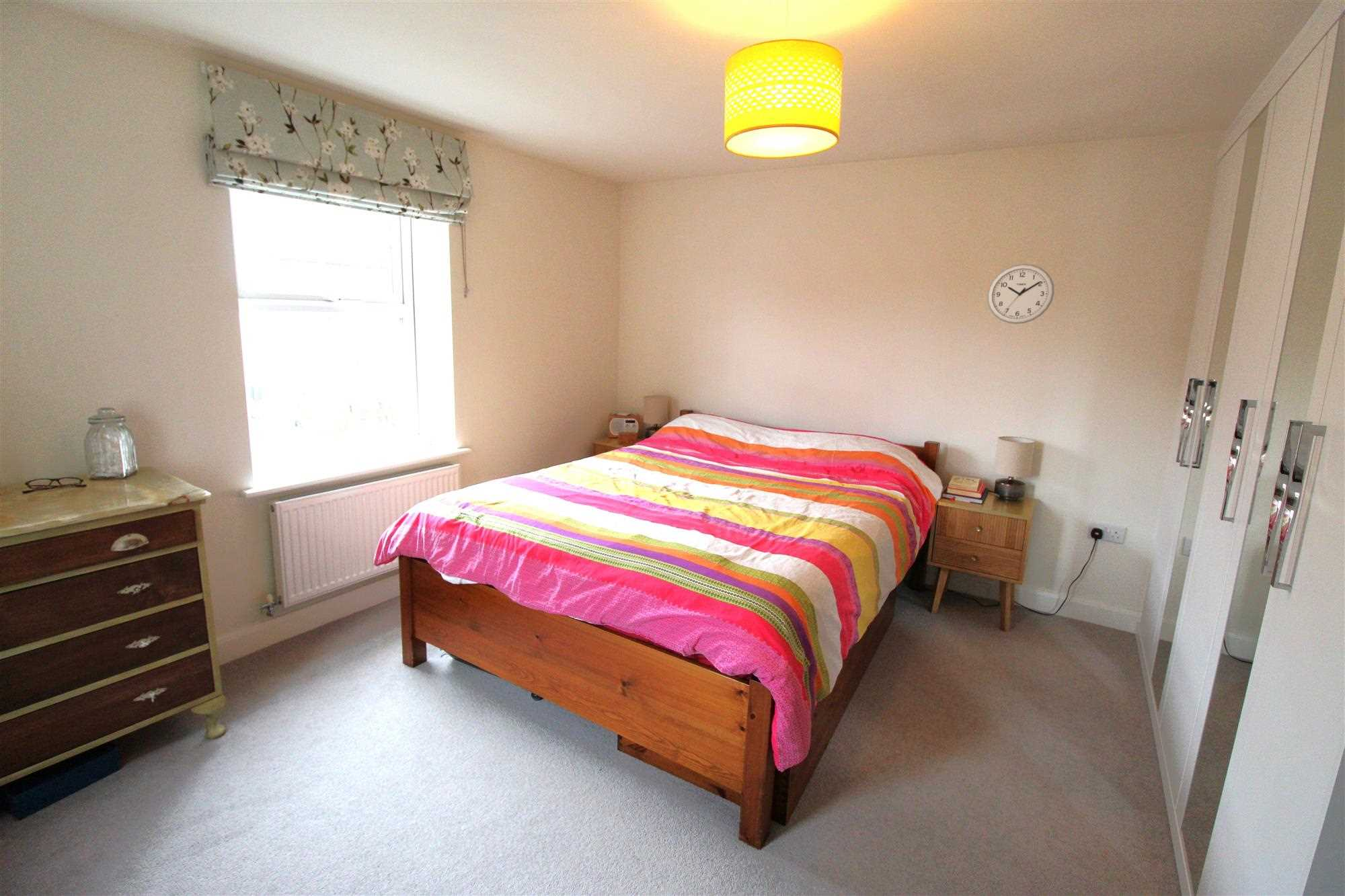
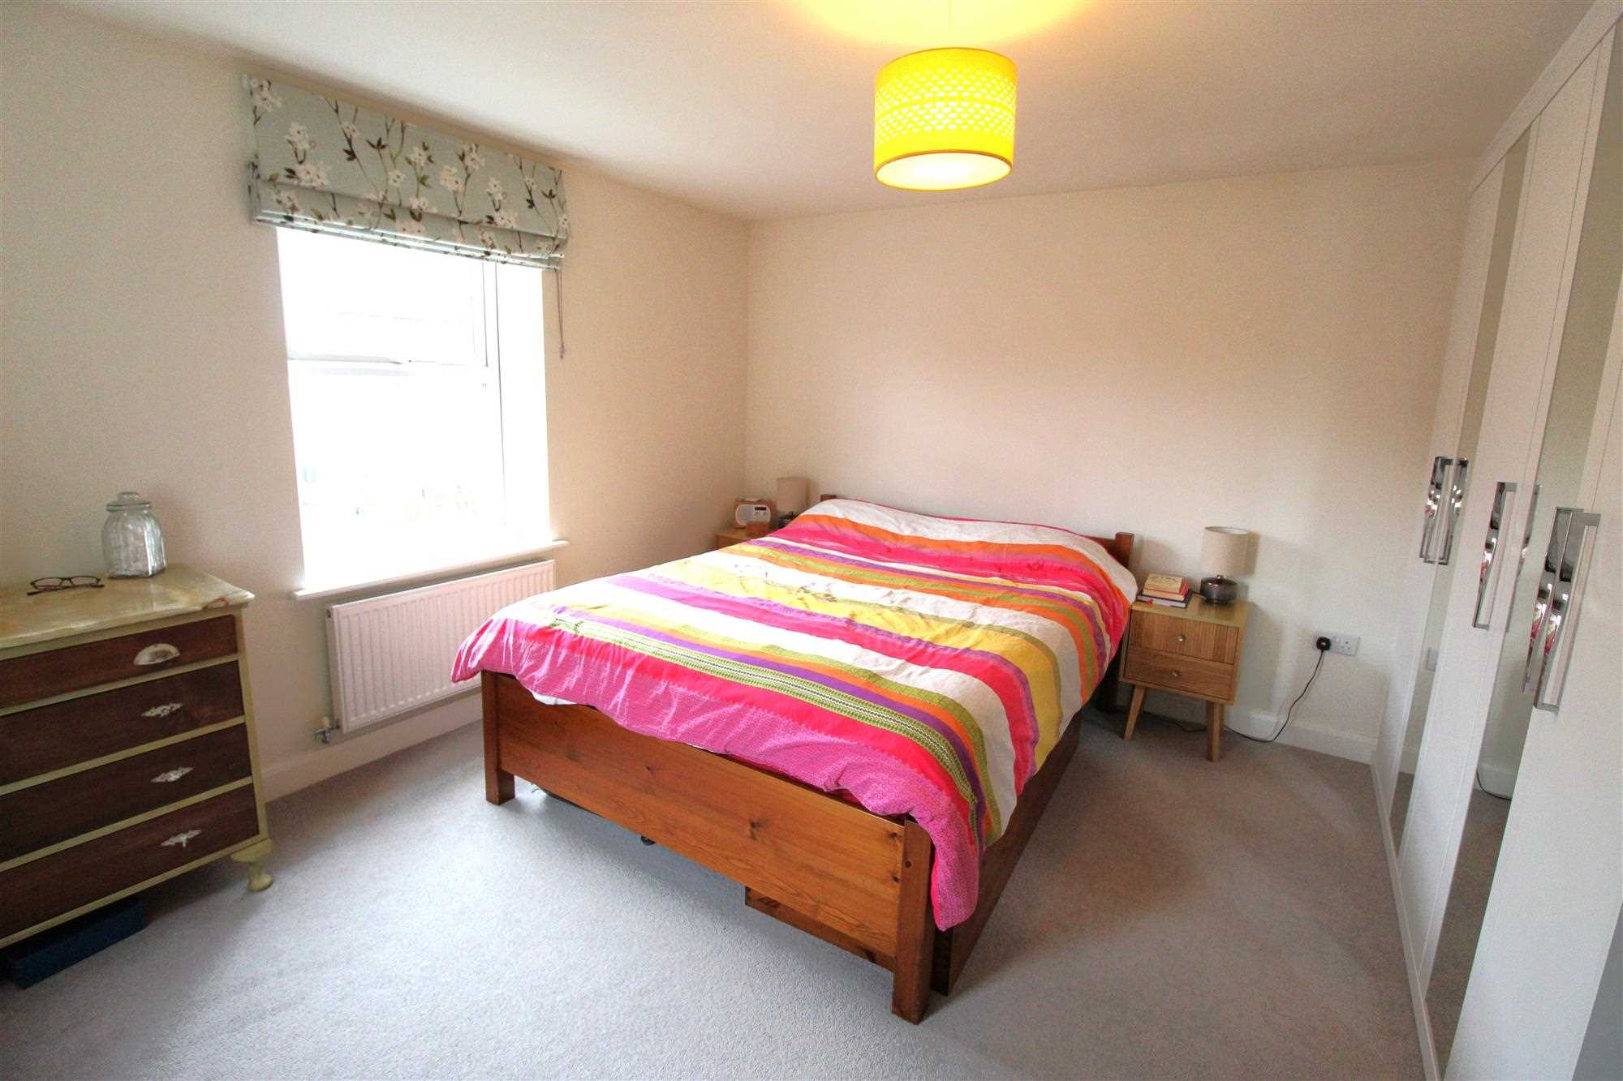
- wall clock [987,263,1055,325]
